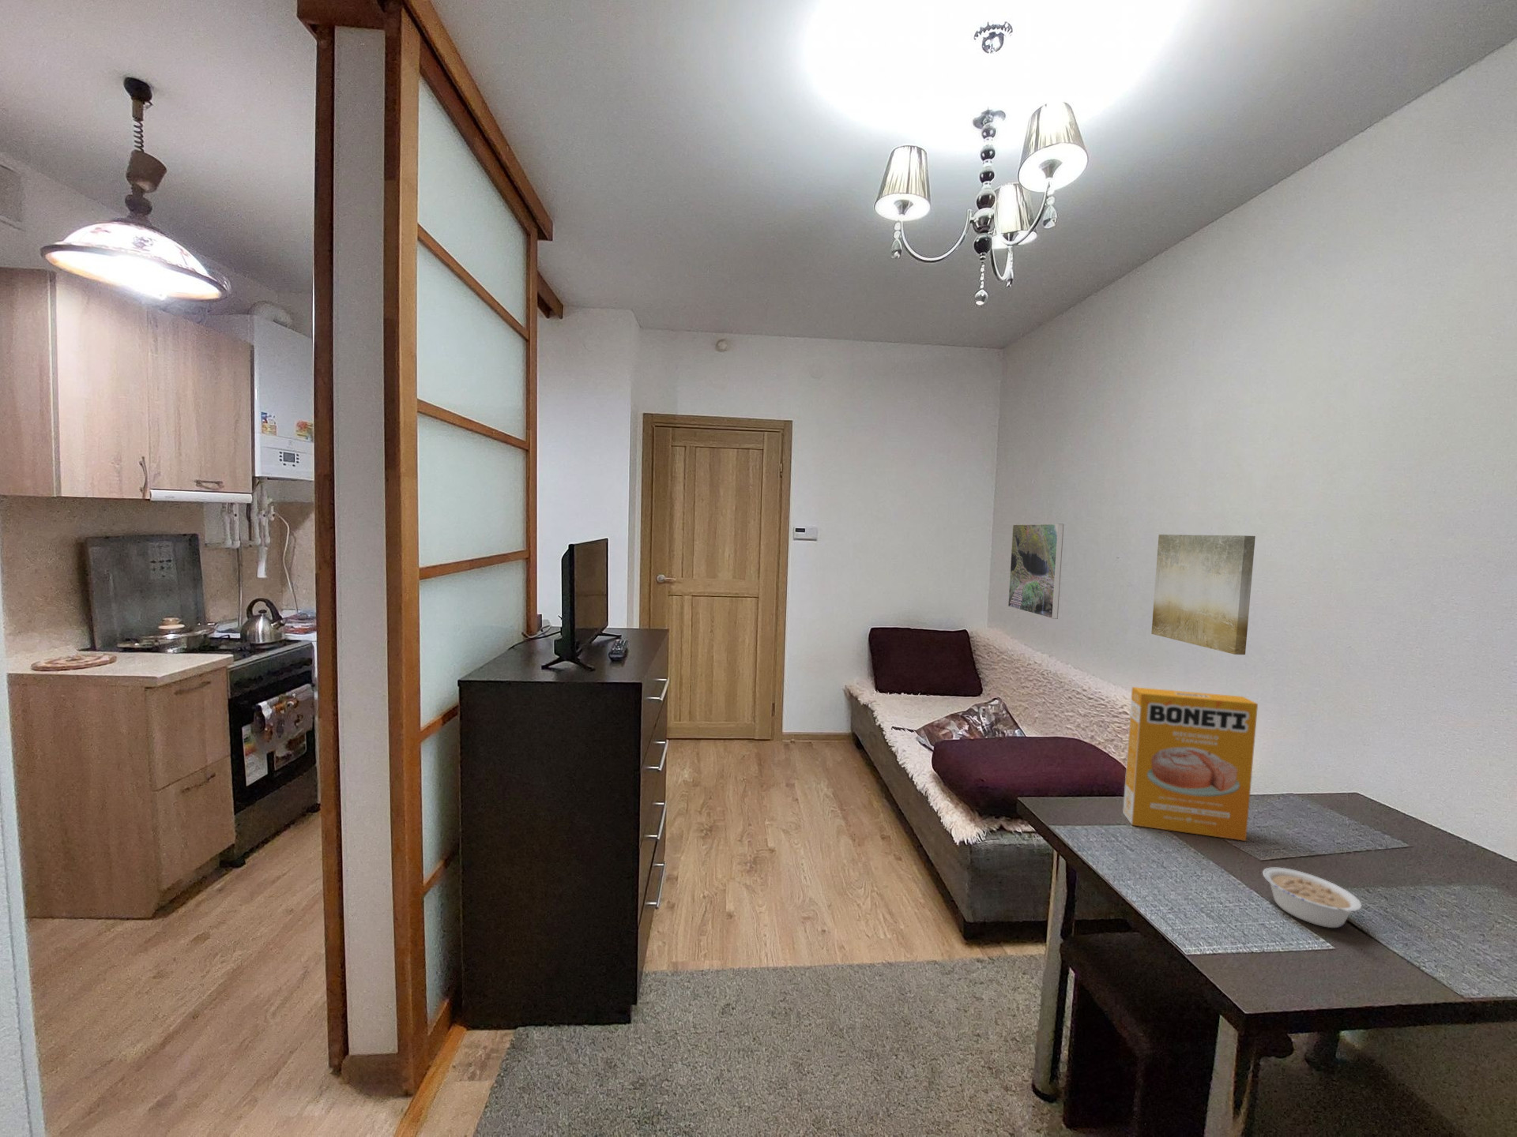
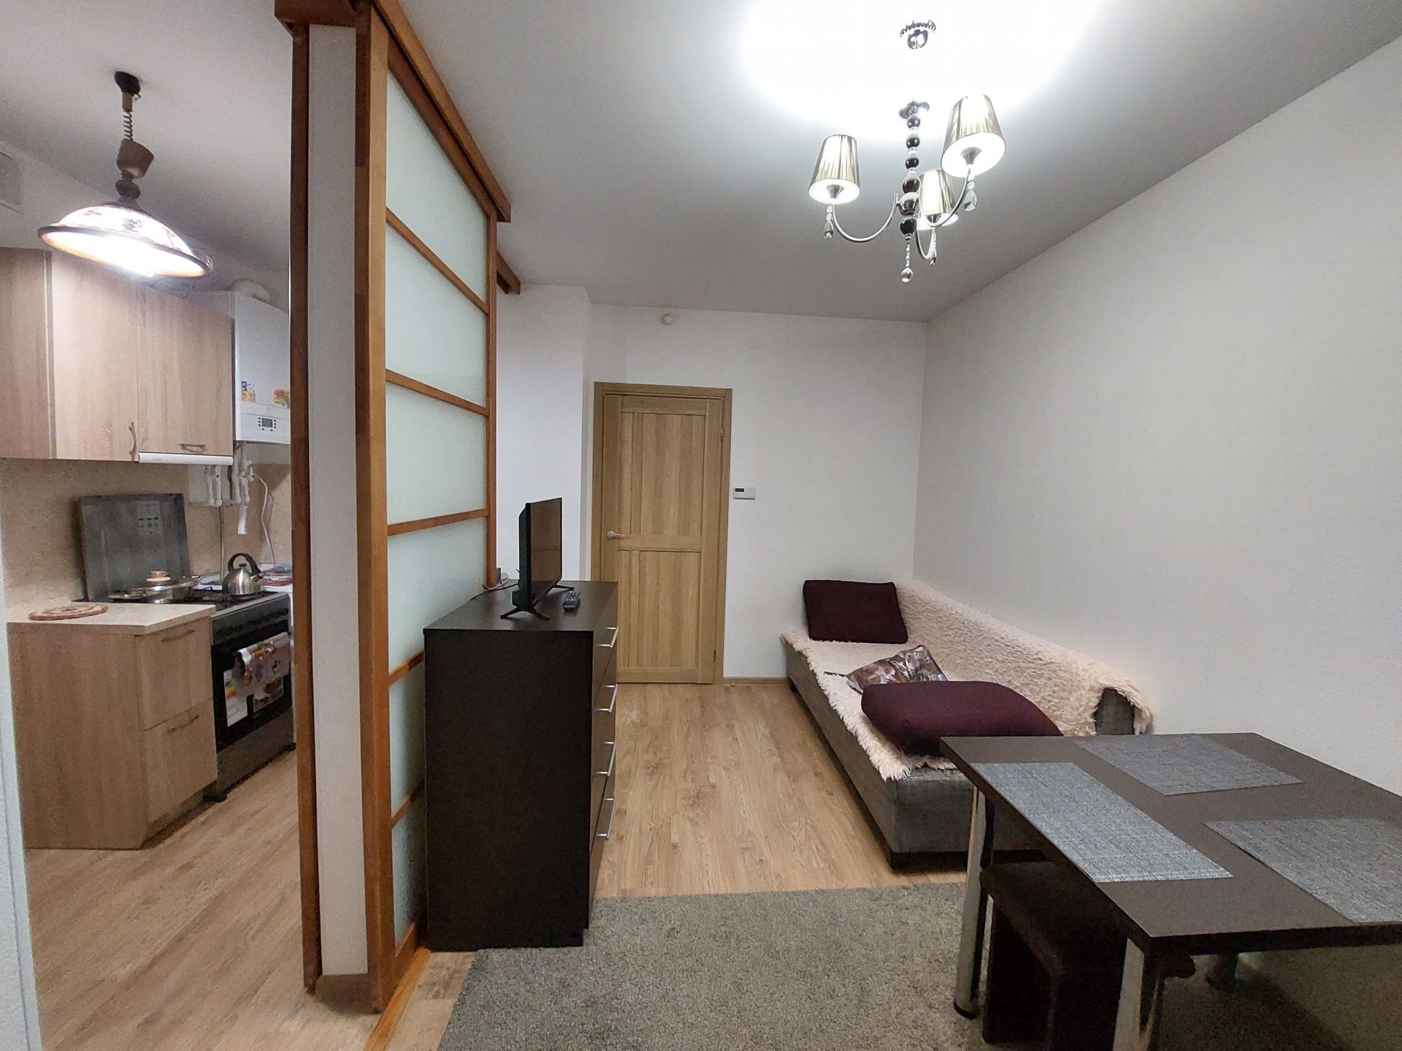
- cereal box [1122,687,1259,842]
- legume [1261,867,1363,928]
- wall art [1150,534,1257,656]
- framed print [1007,523,1064,620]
